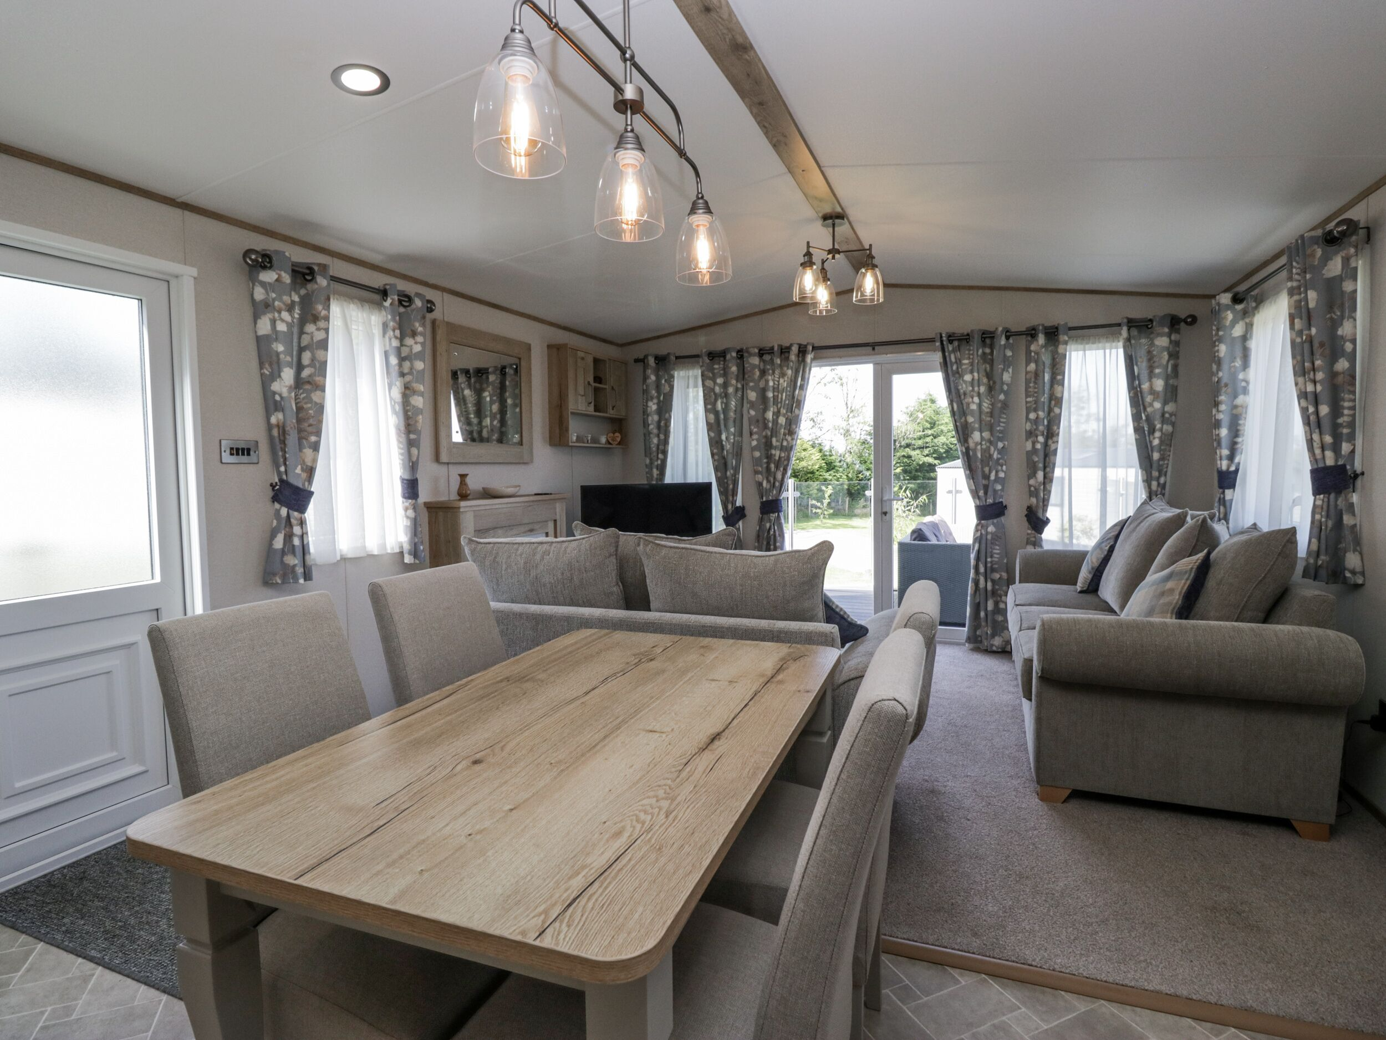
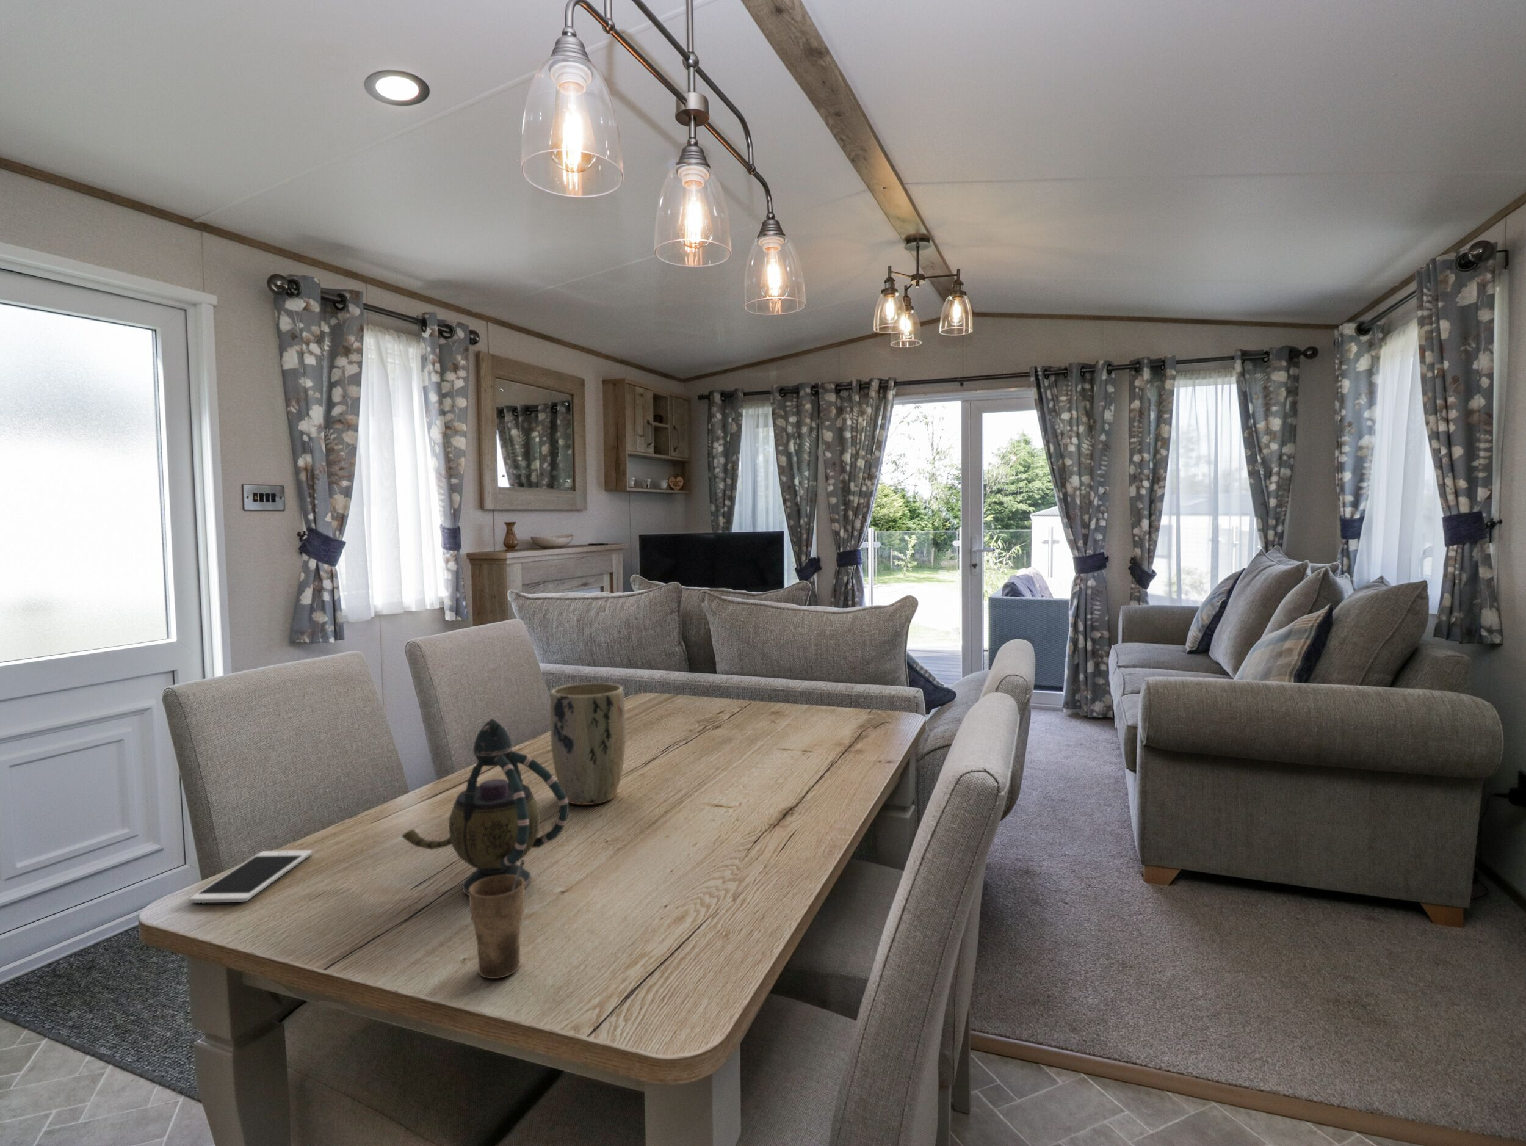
+ cell phone [189,850,313,904]
+ cup [469,858,526,980]
+ plant pot [549,683,626,805]
+ teapot [401,717,569,897]
